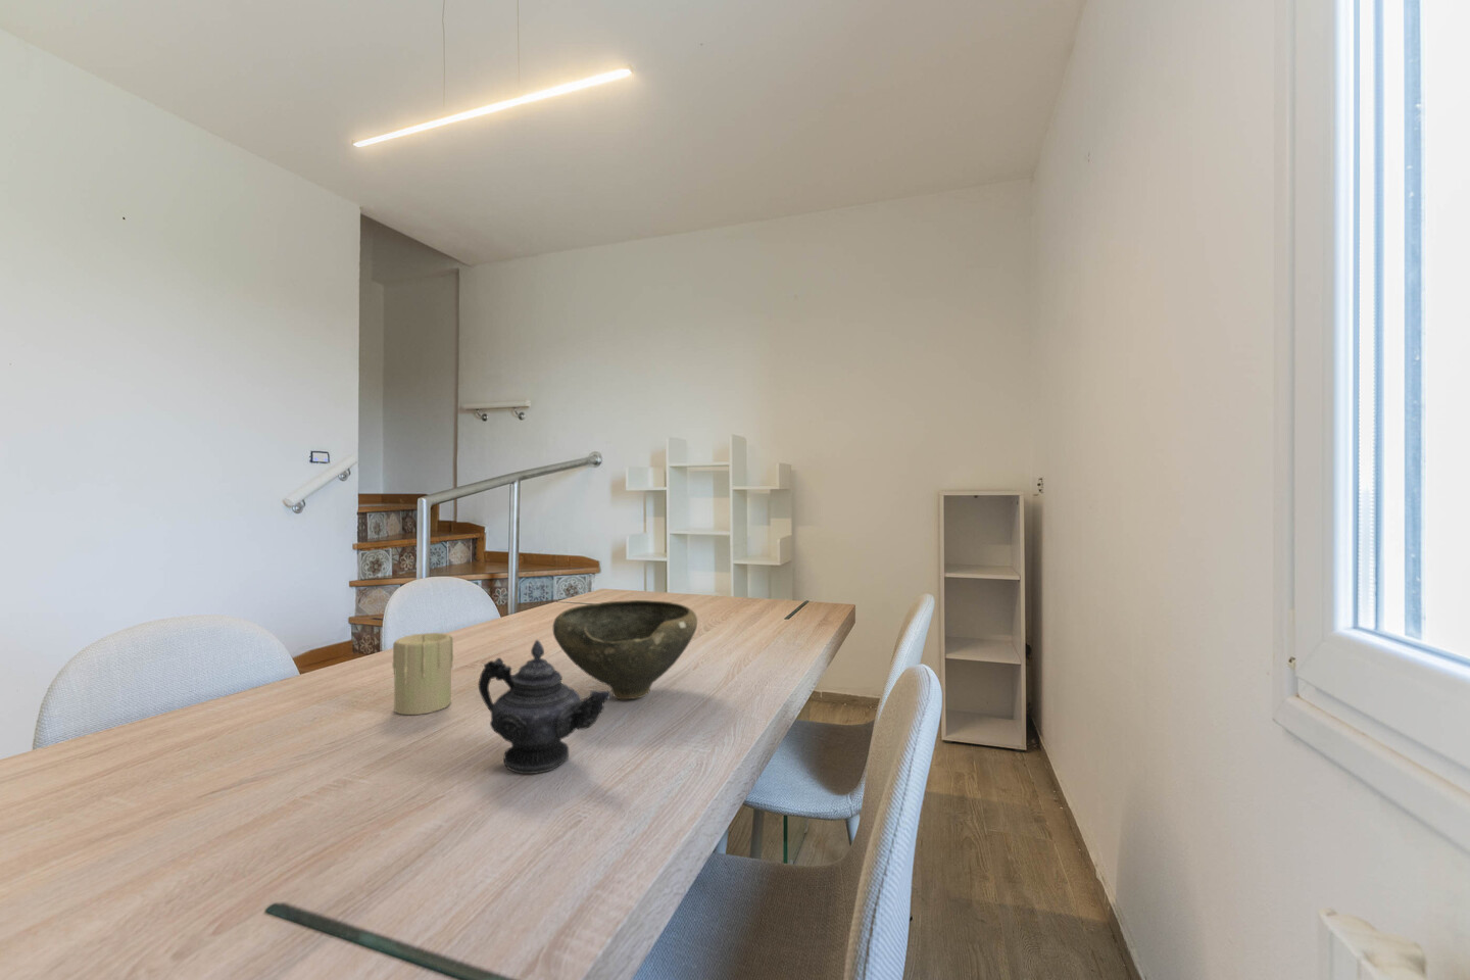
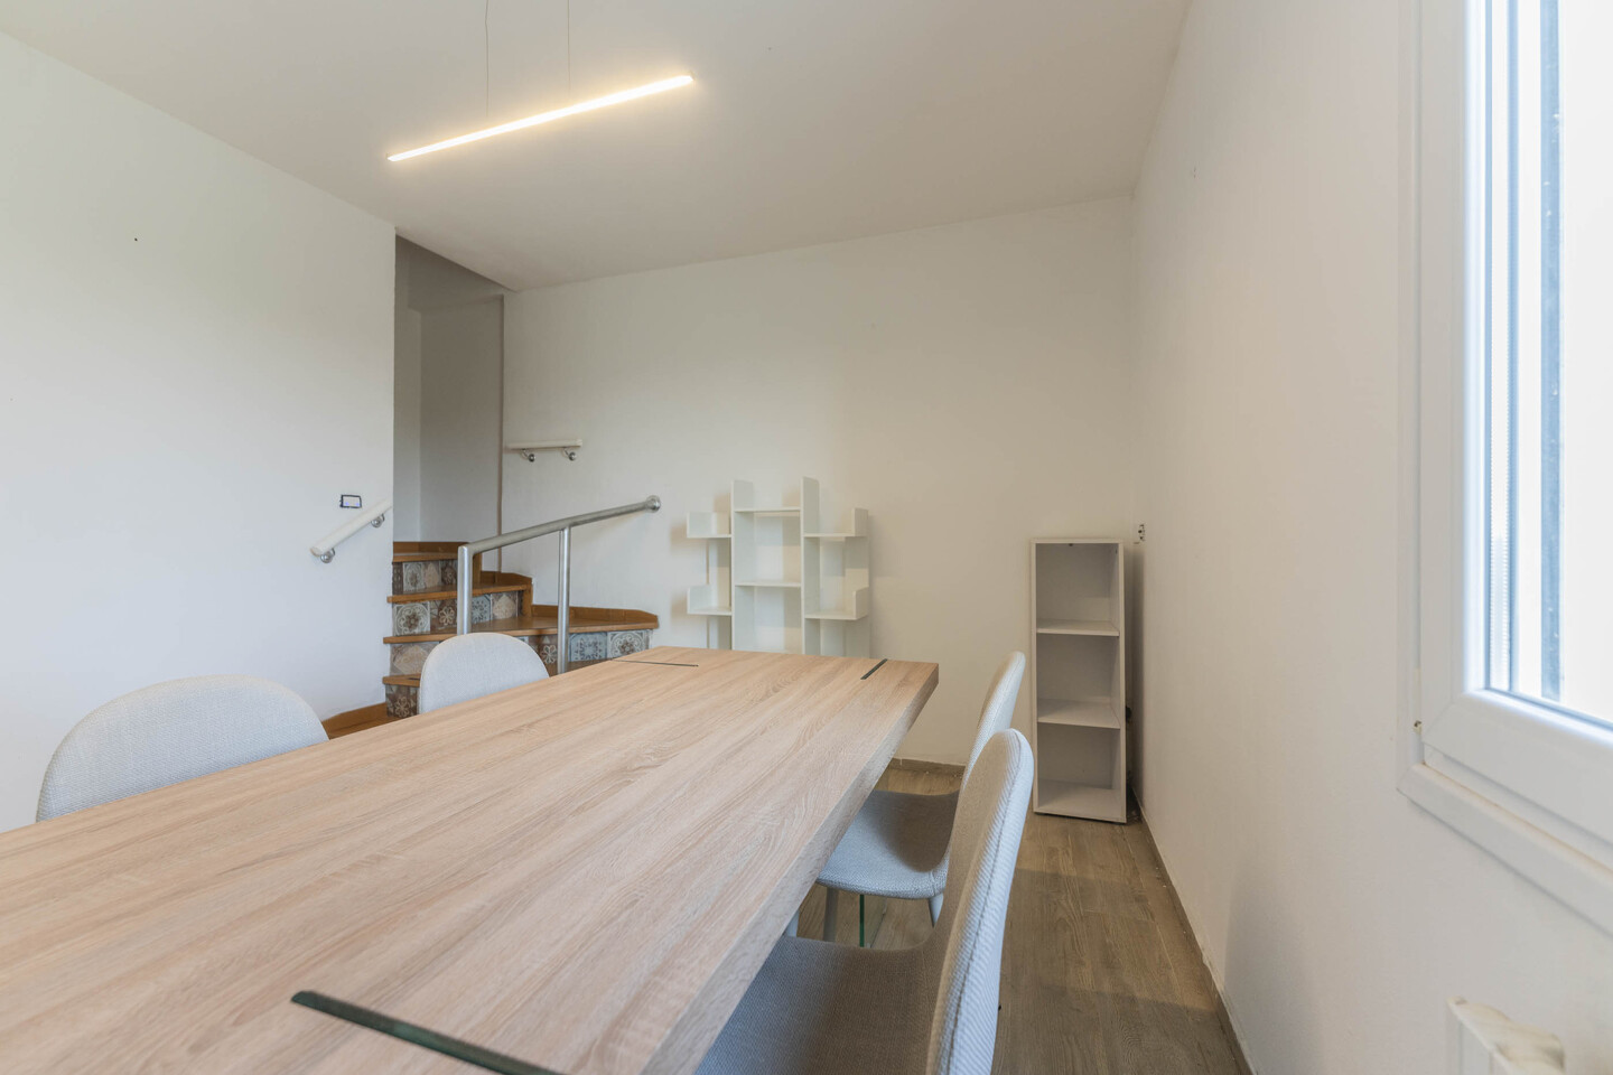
- teapot [478,639,611,774]
- candle [390,632,454,715]
- bowl [552,599,698,700]
